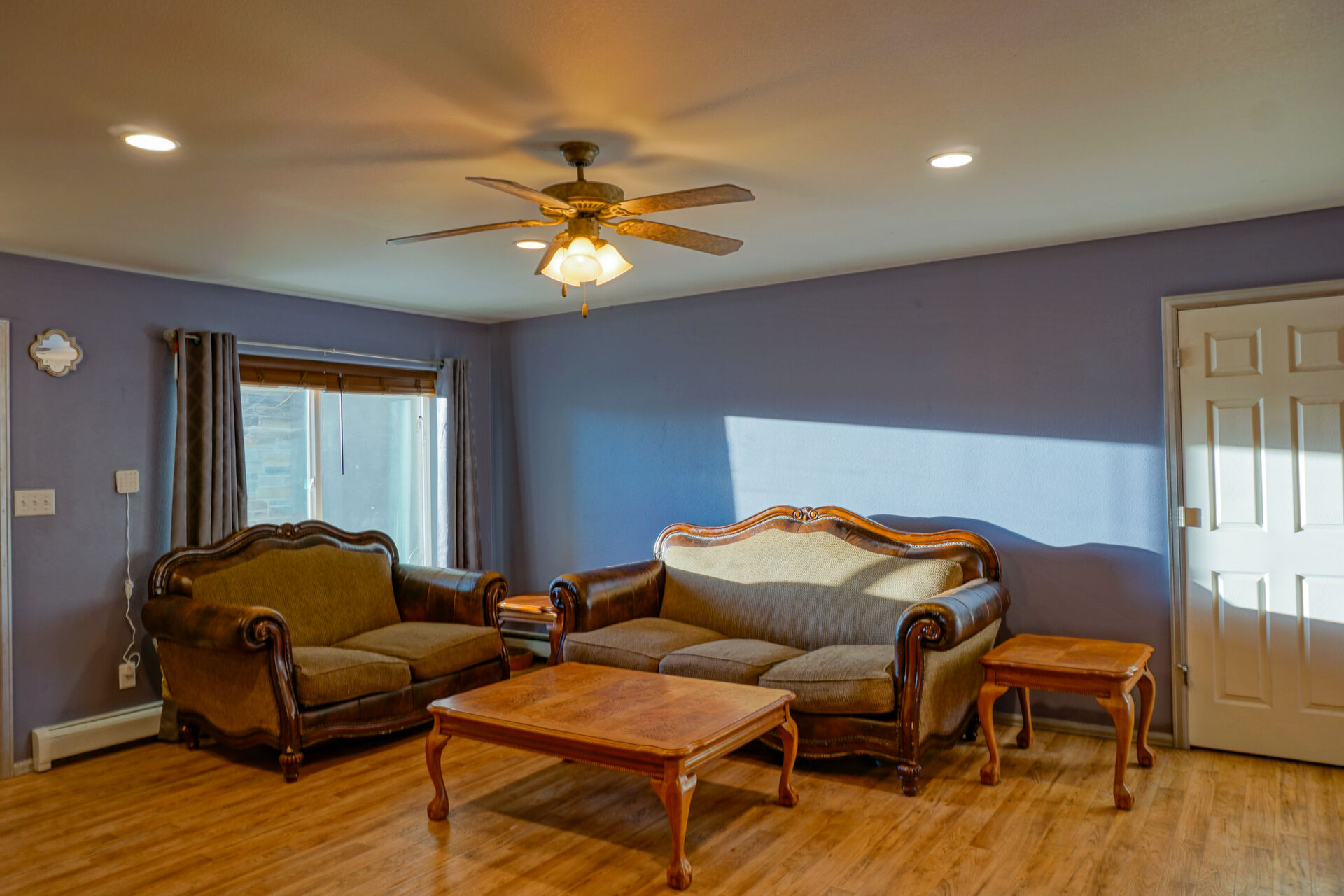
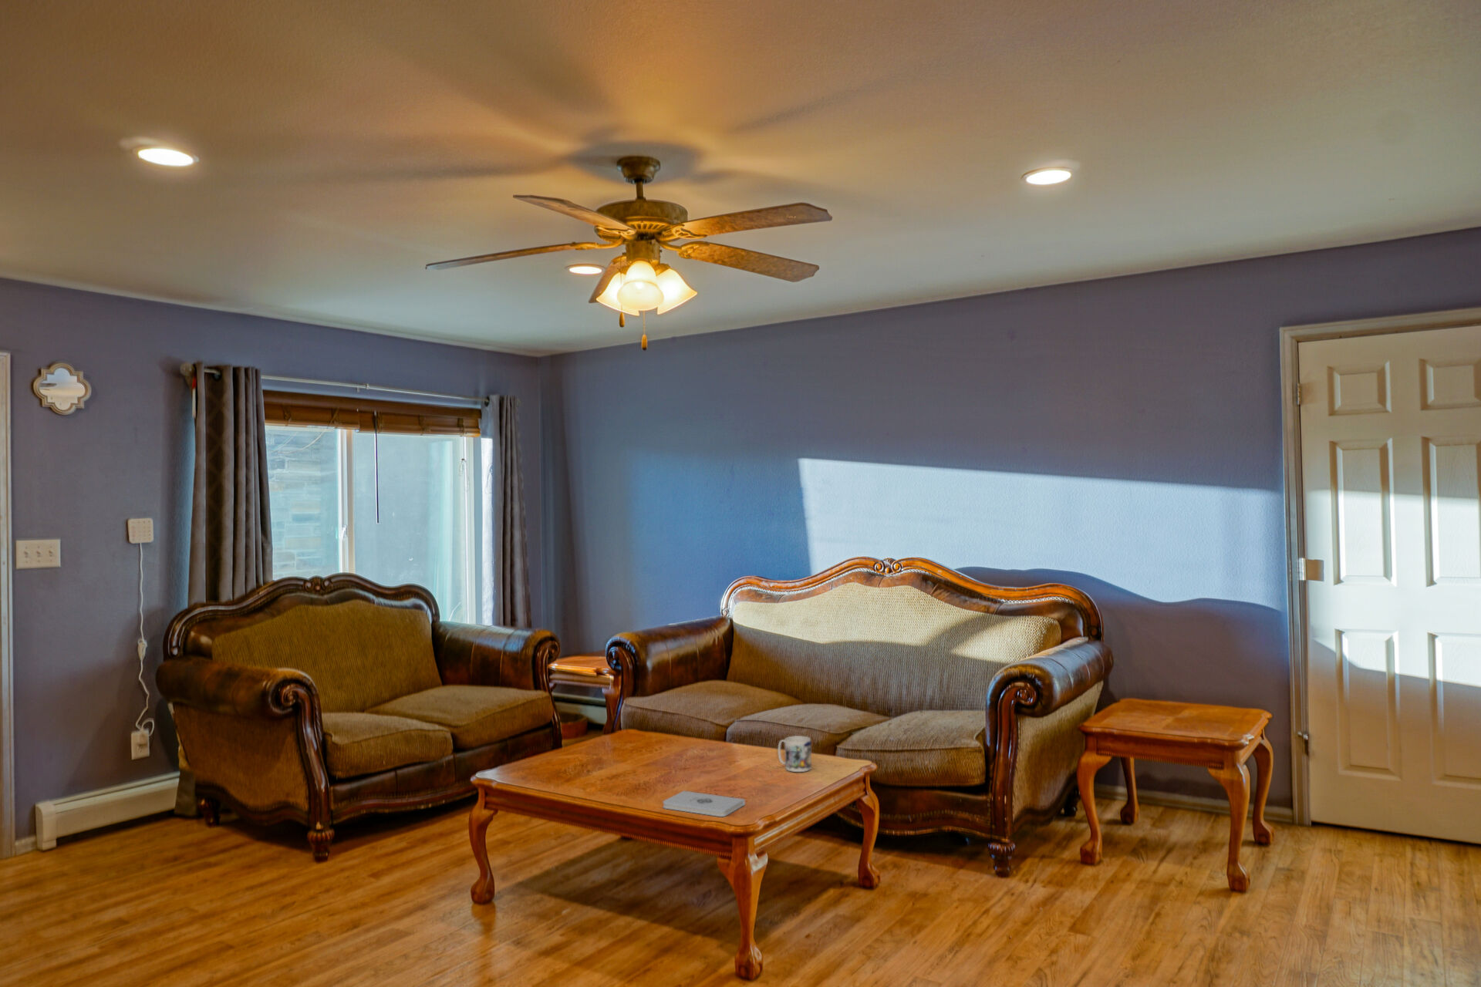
+ mug [778,735,812,772]
+ notepad [662,790,746,817]
